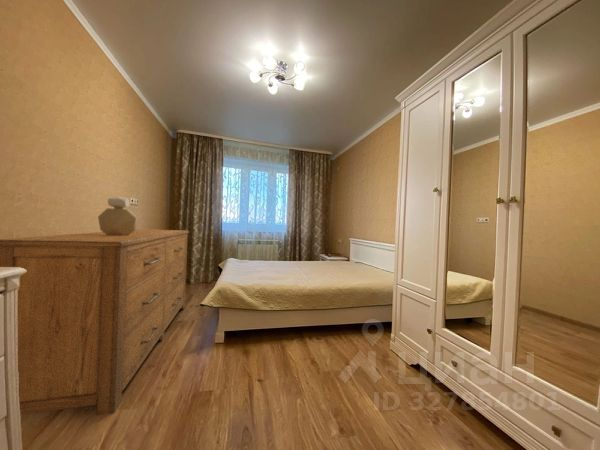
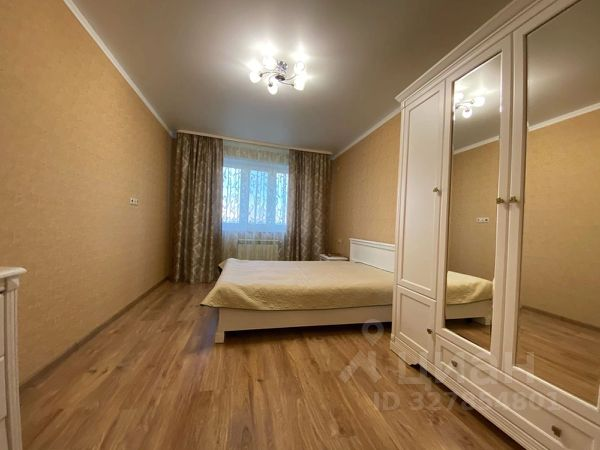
- perfume bottle [97,196,139,236]
- dresser [0,228,190,416]
